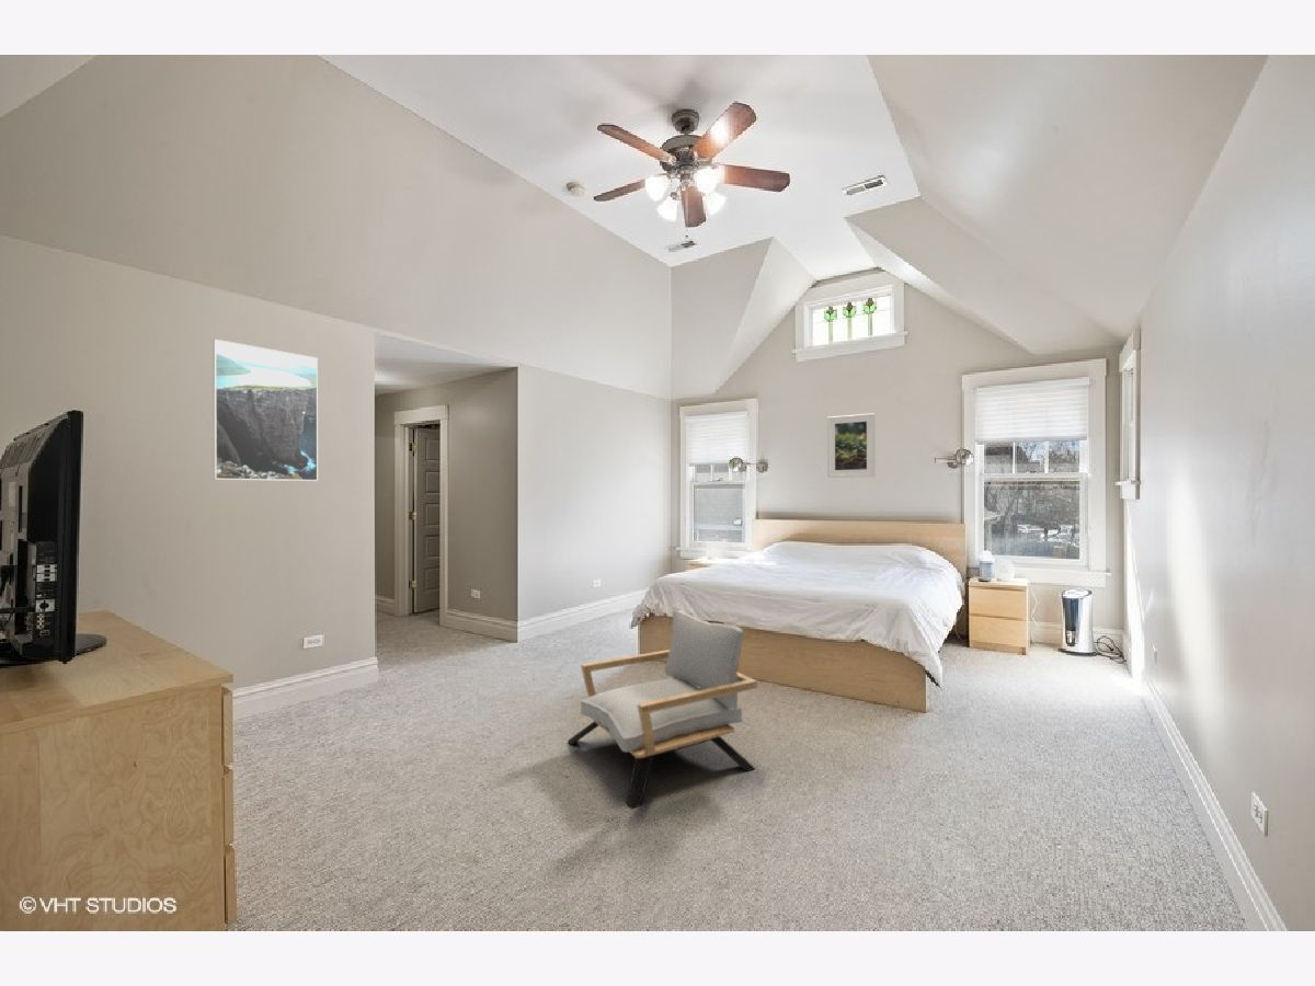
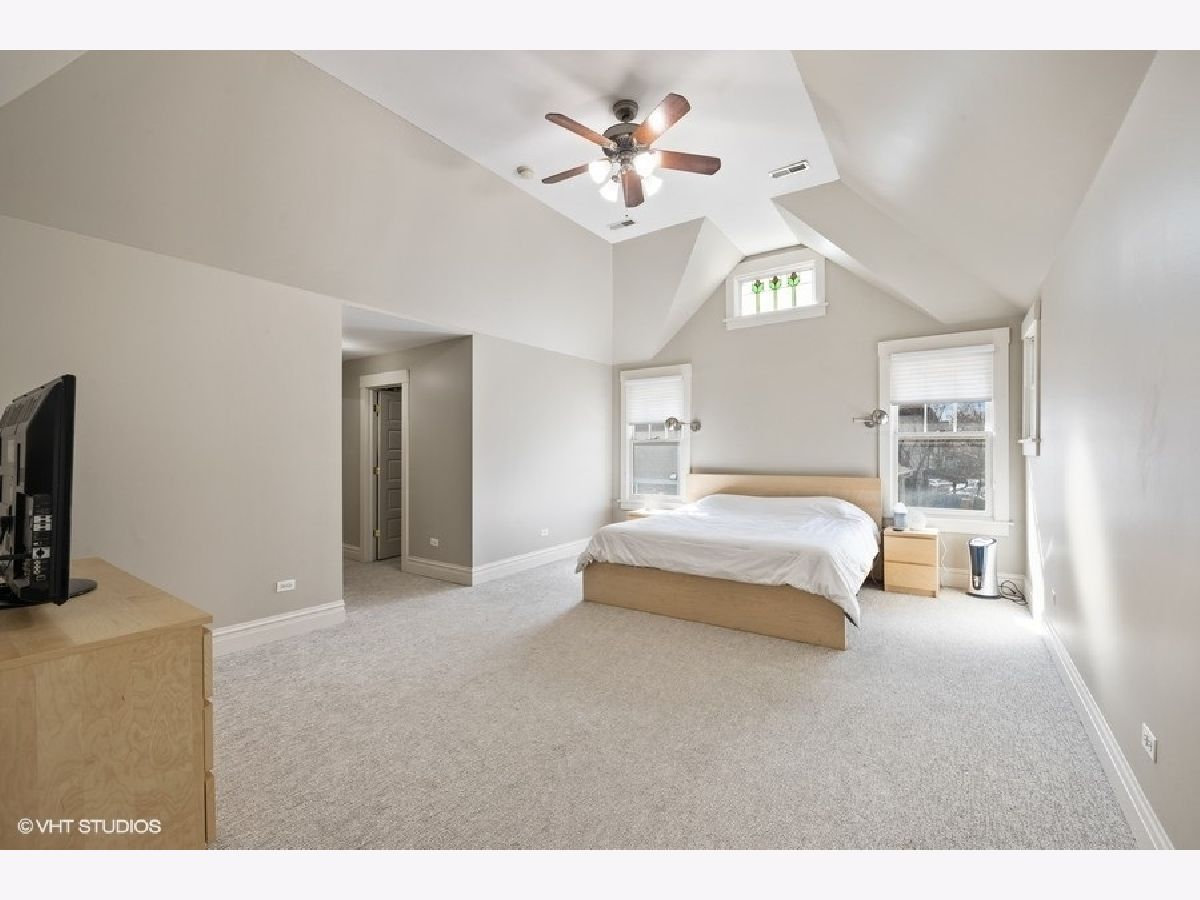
- armchair [567,609,758,810]
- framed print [826,412,877,479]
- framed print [211,339,319,482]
